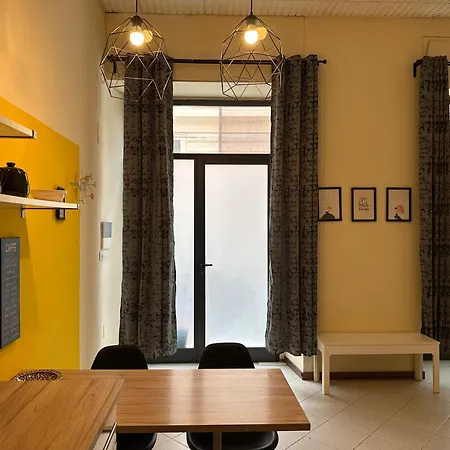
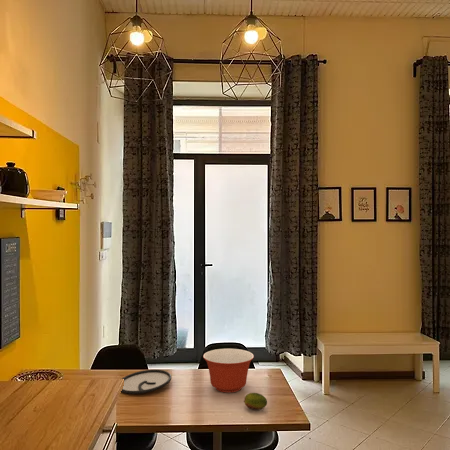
+ mixing bowl [202,348,255,393]
+ fruit [243,392,268,411]
+ plate [120,369,172,395]
